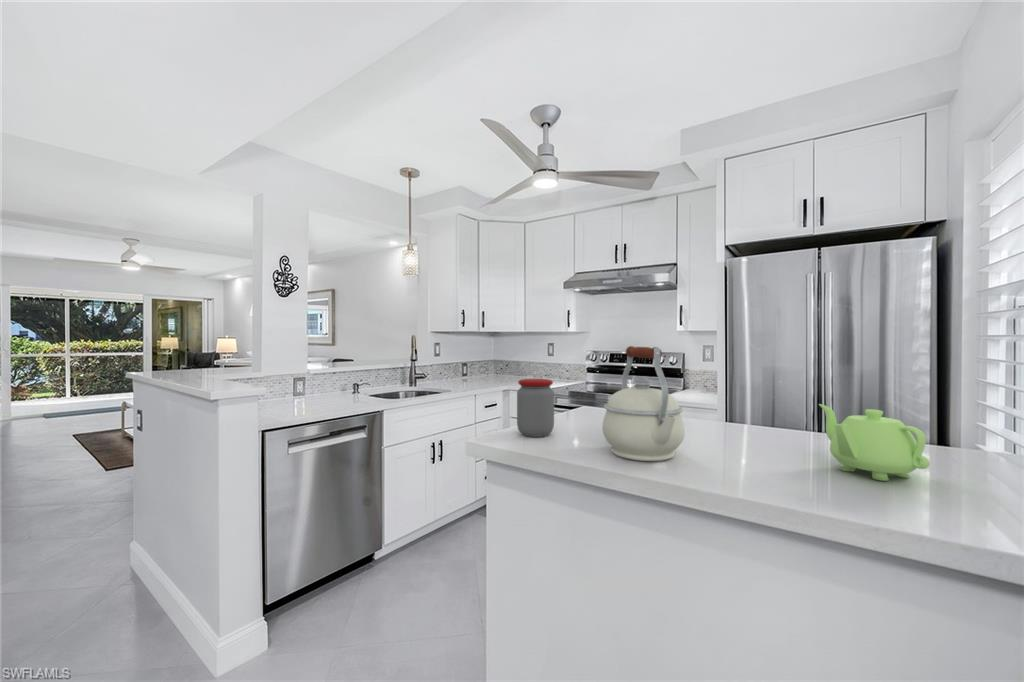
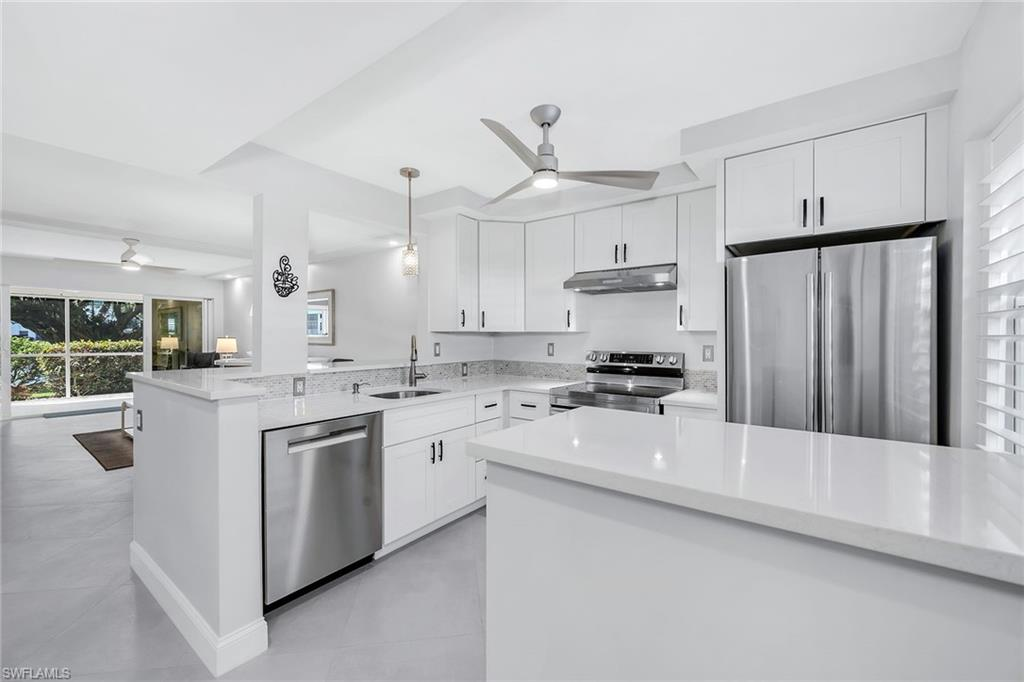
- kettle [601,345,686,462]
- teapot [818,403,931,482]
- jar [516,378,555,438]
